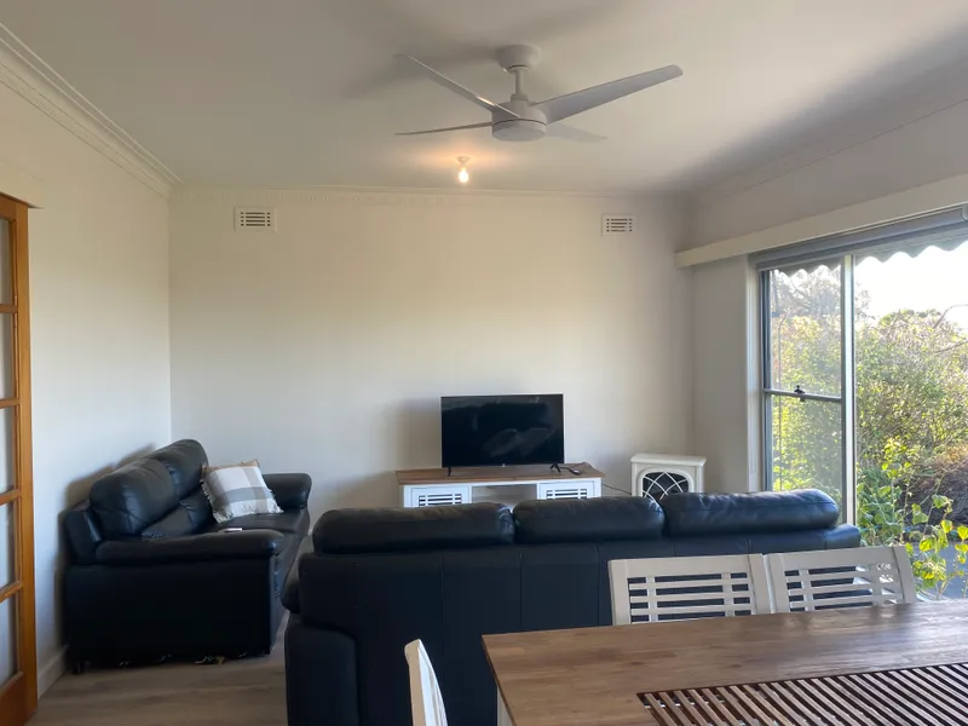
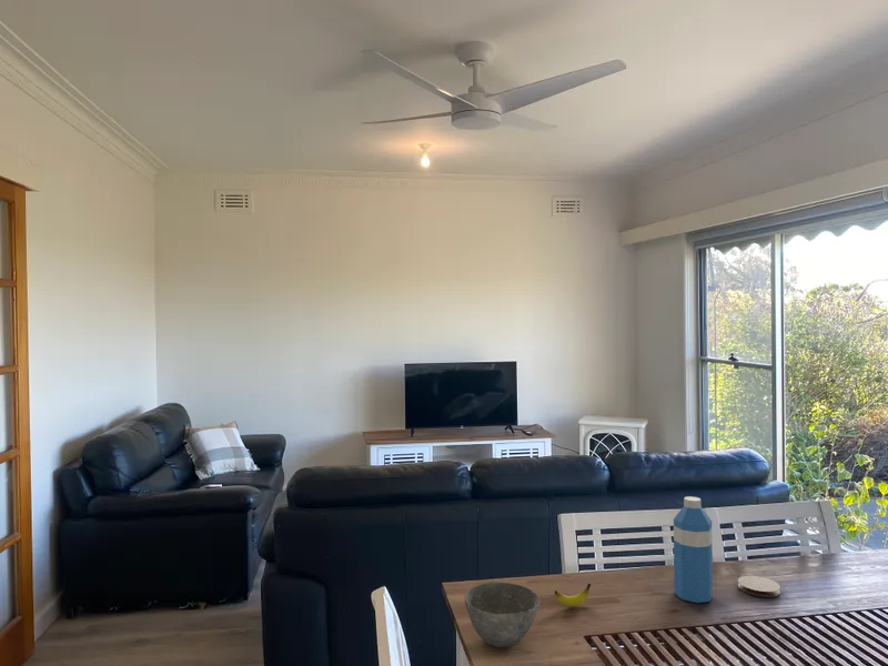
+ bowl [464,582,541,648]
+ water bottle [673,495,714,604]
+ coaster [737,575,781,598]
+ banana [554,583,592,607]
